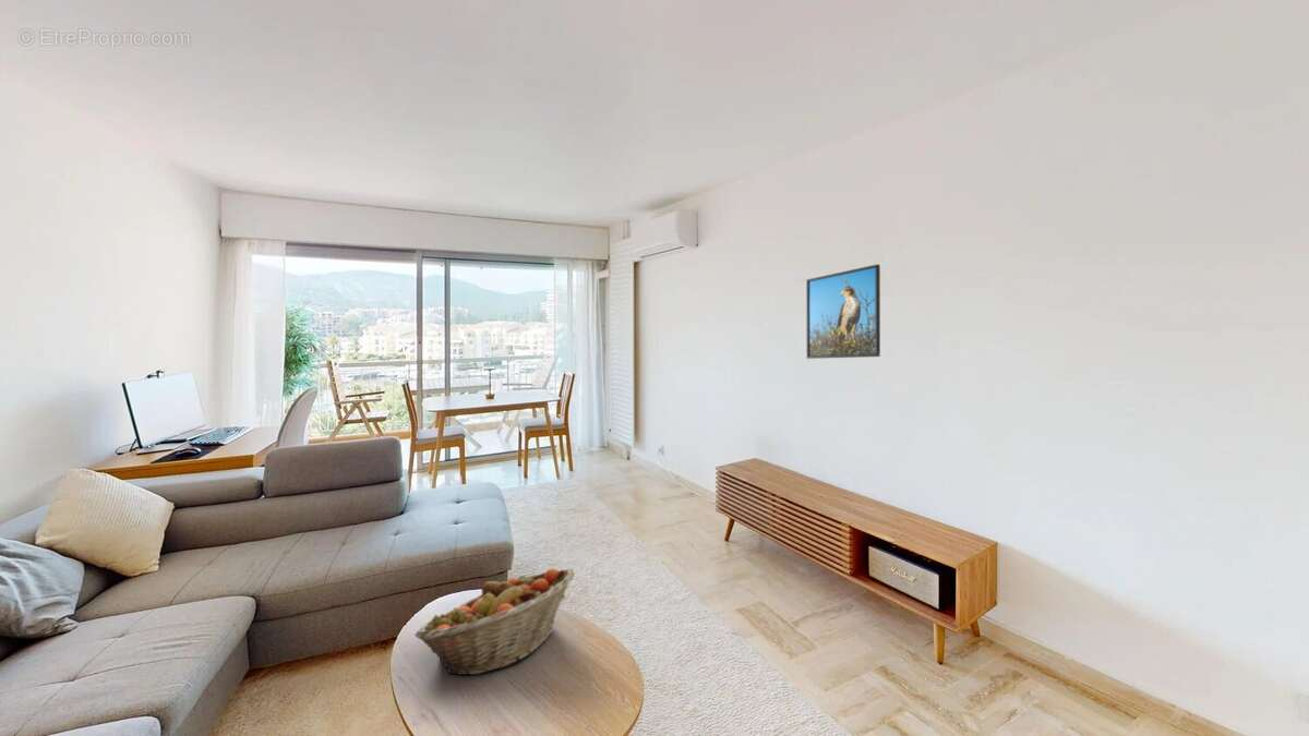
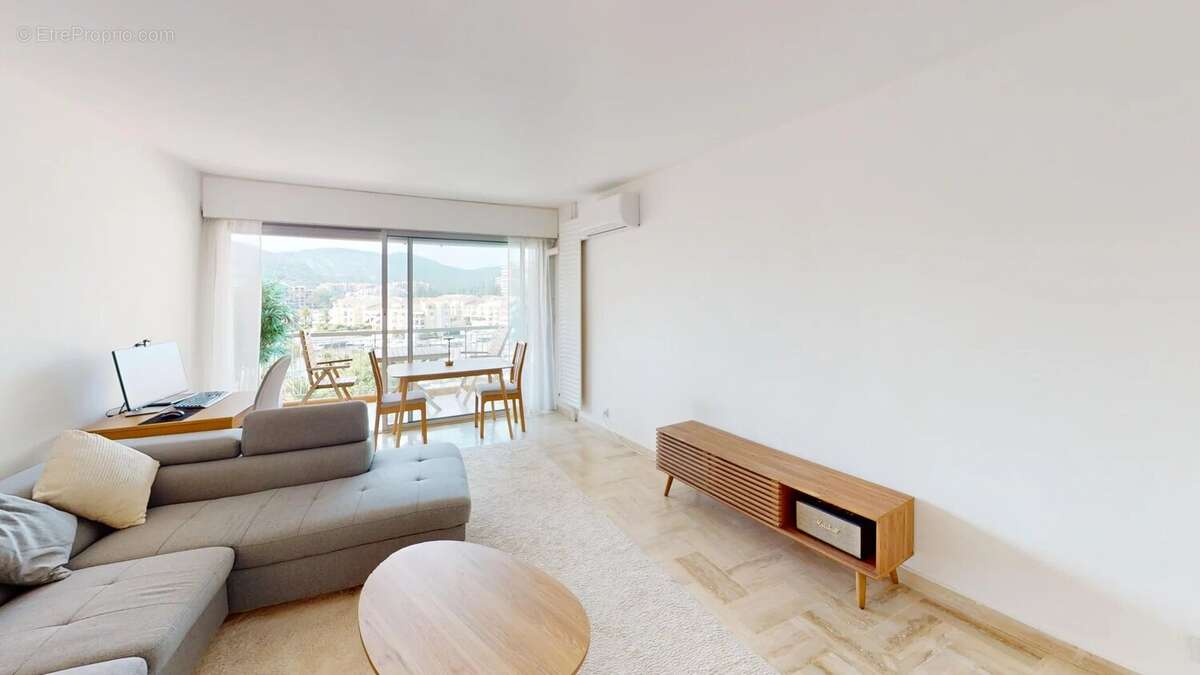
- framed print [805,263,881,360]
- fruit basket [415,567,576,676]
